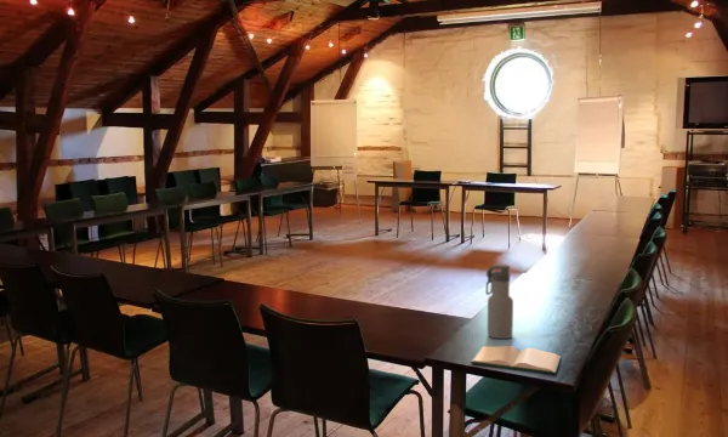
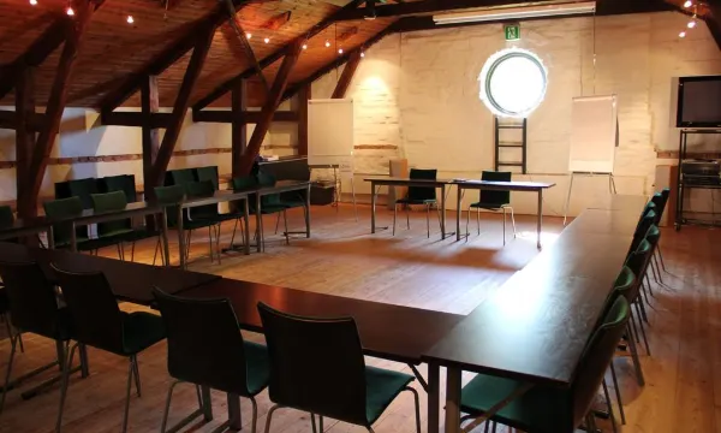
- water bottle [485,263,514,340]
- hardback book [470,345,562,375]
